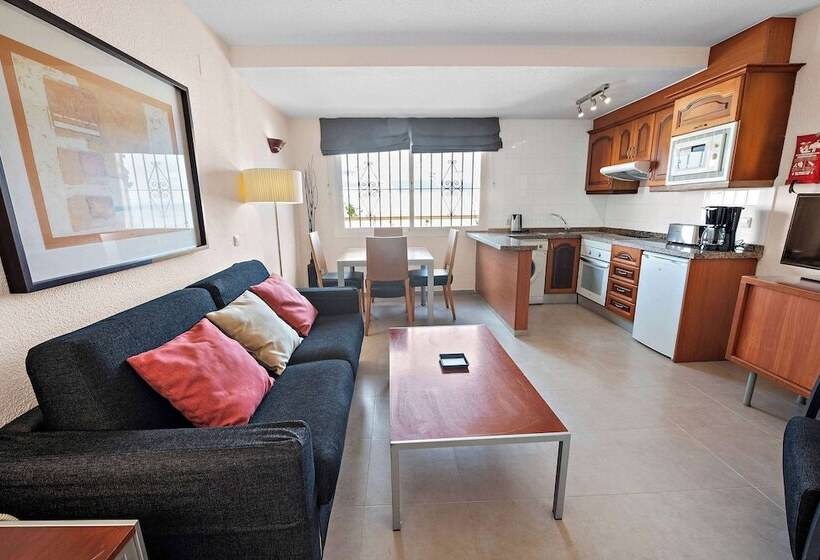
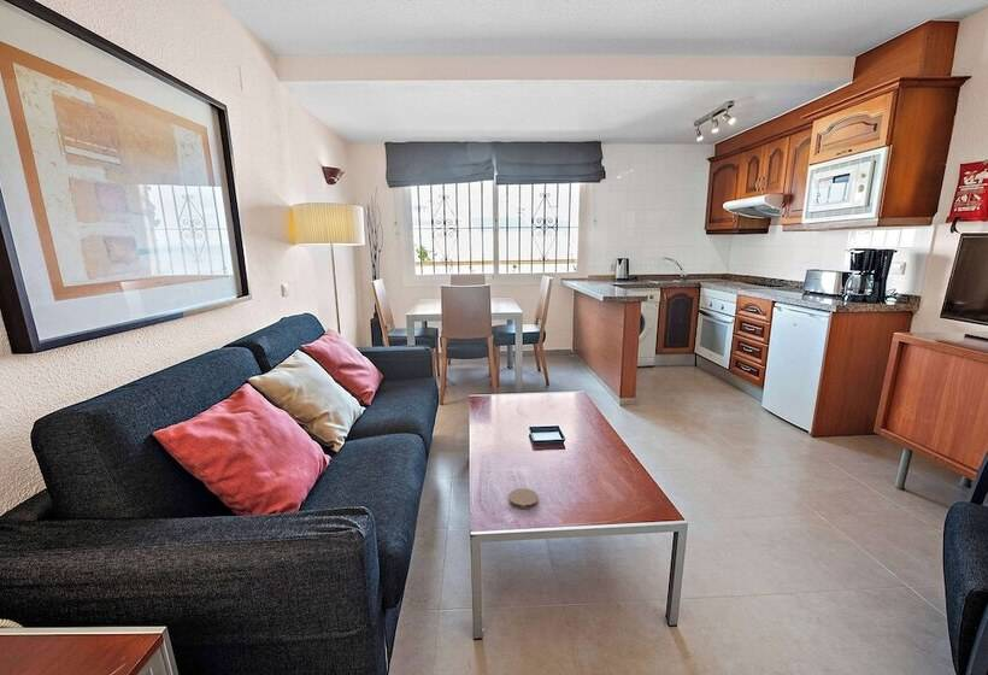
+ coaster [507,487,540,510]
